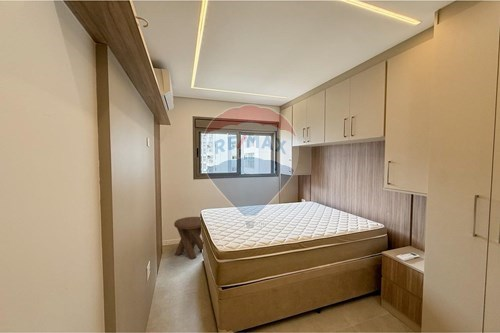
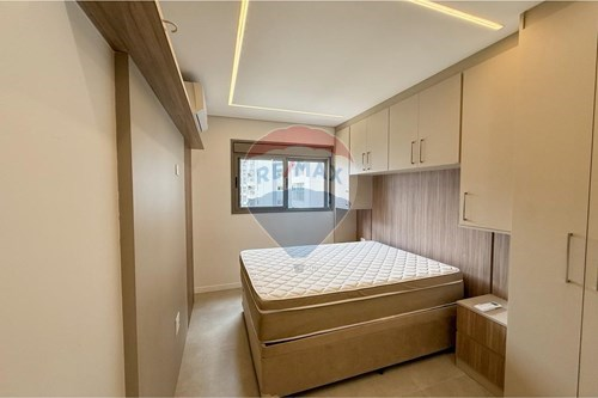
- music stool [173,216,204,261]
